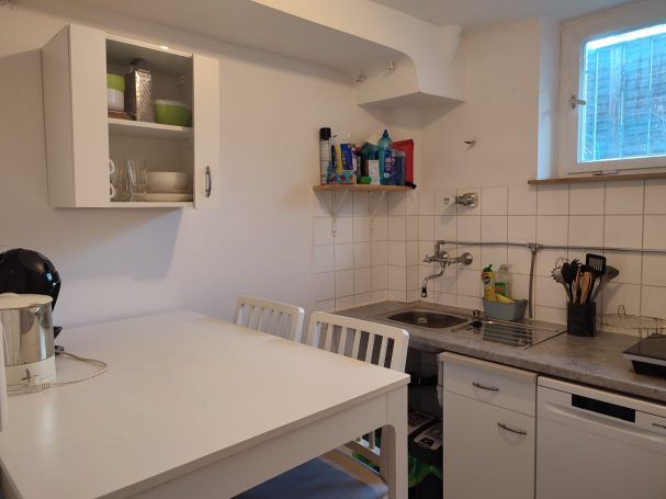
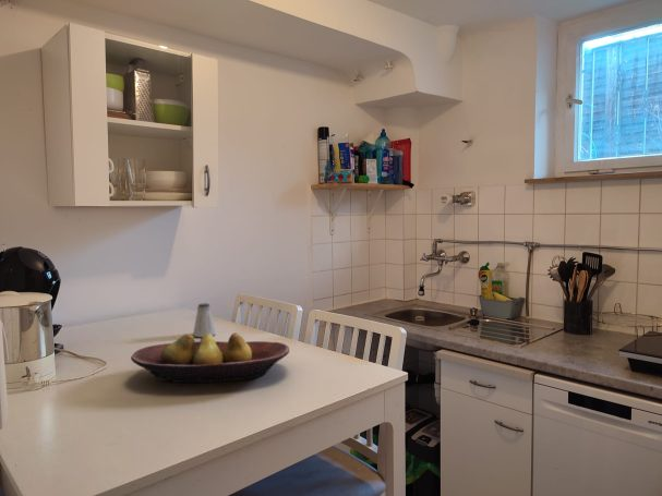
+ saltshaker [192,302,217,338]
+ fruit bowl [130,332,290,384]
